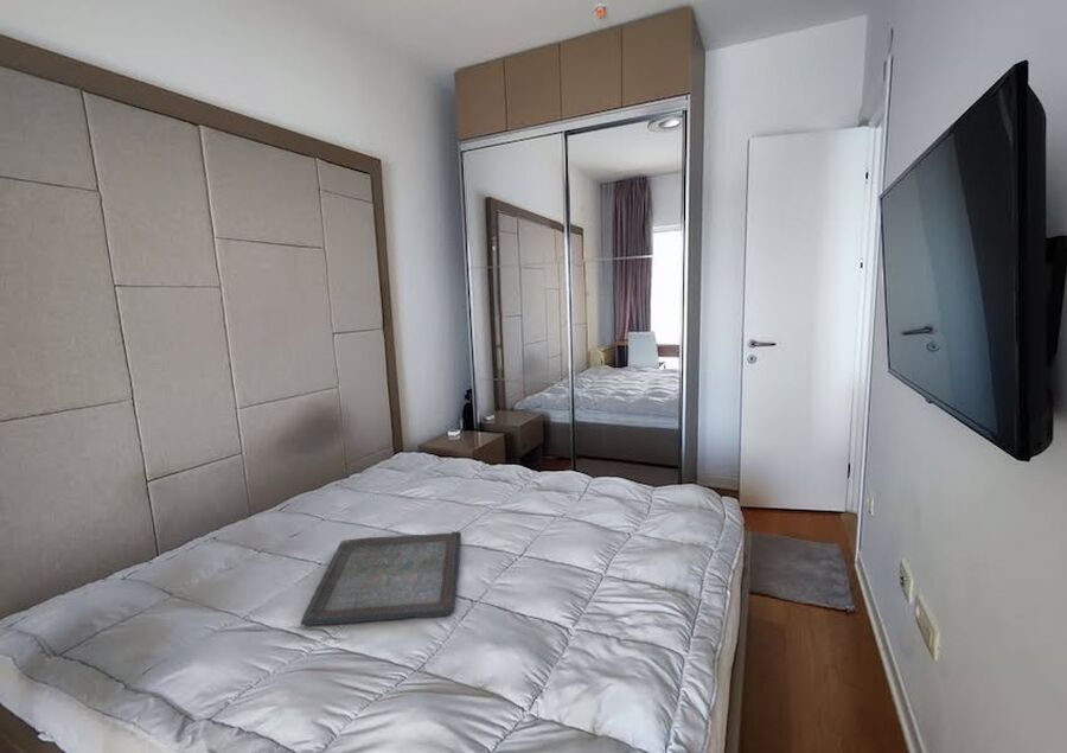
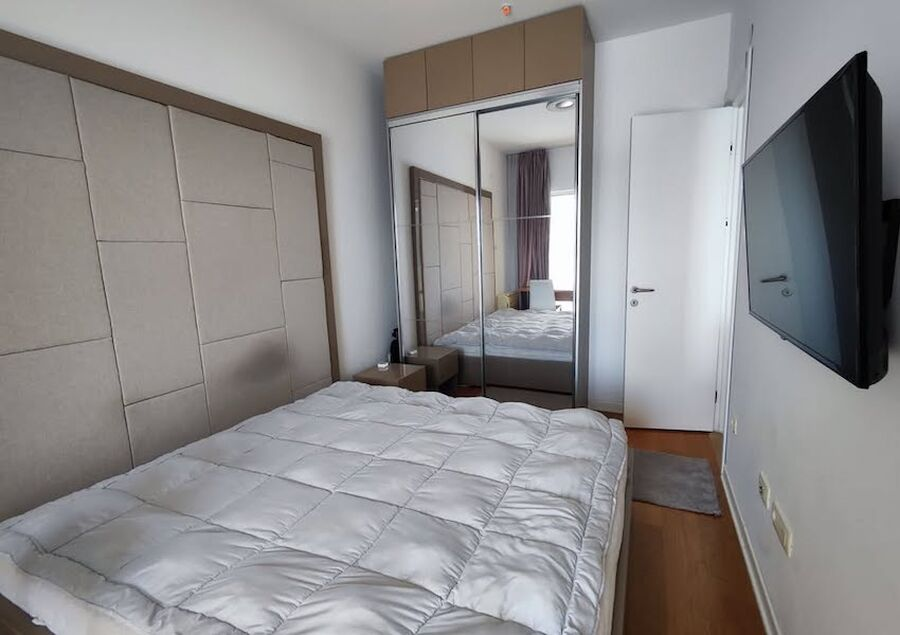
- serving tray [300,530,462,626]
